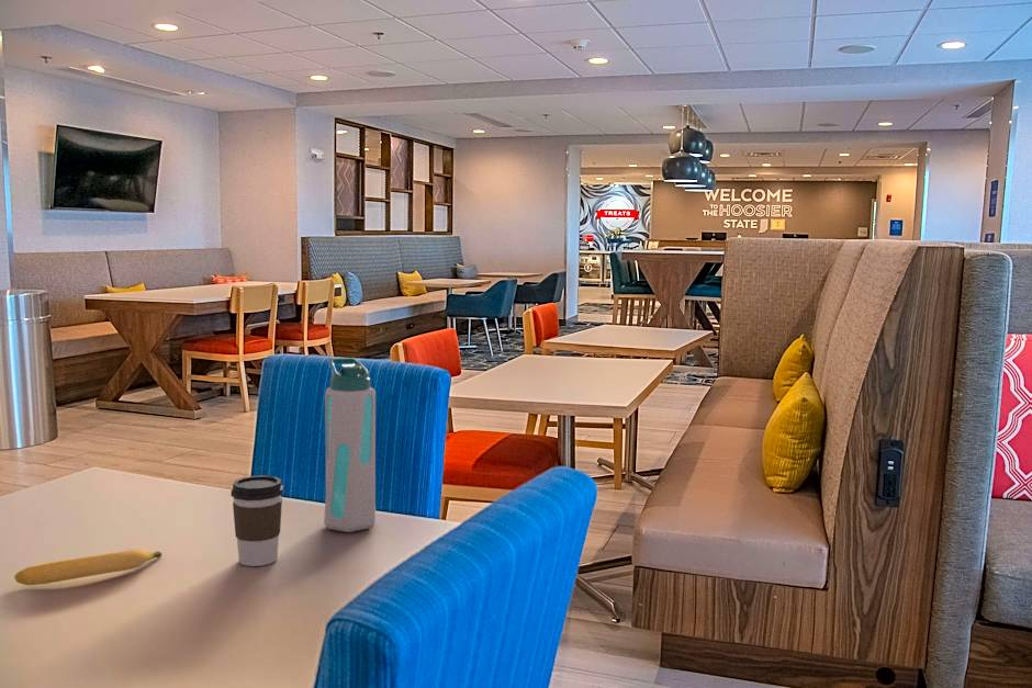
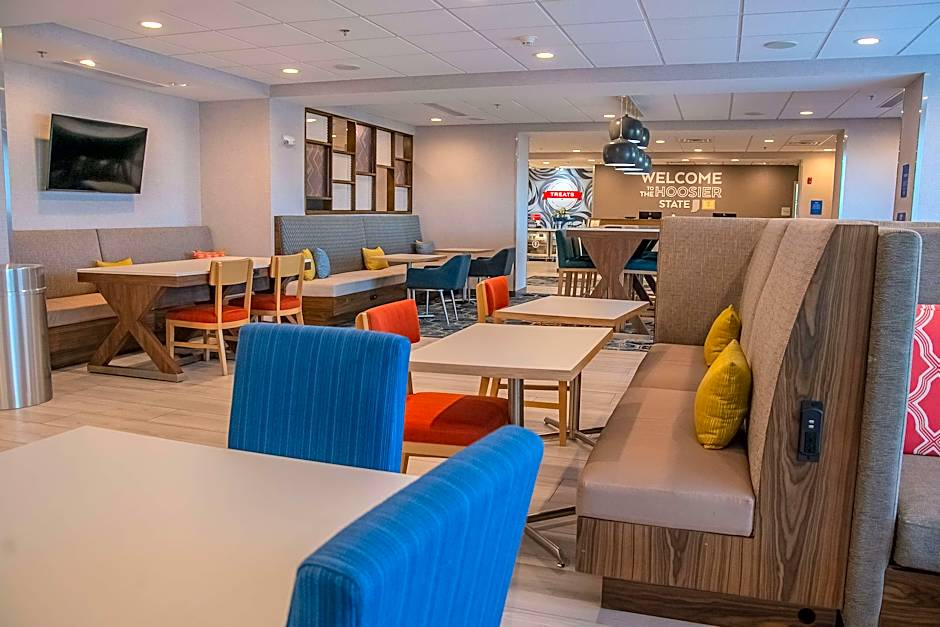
- banana [13,548,162,586]
- water bottle [323,357,377,533]
- coffee cup [229,474,284,567]
